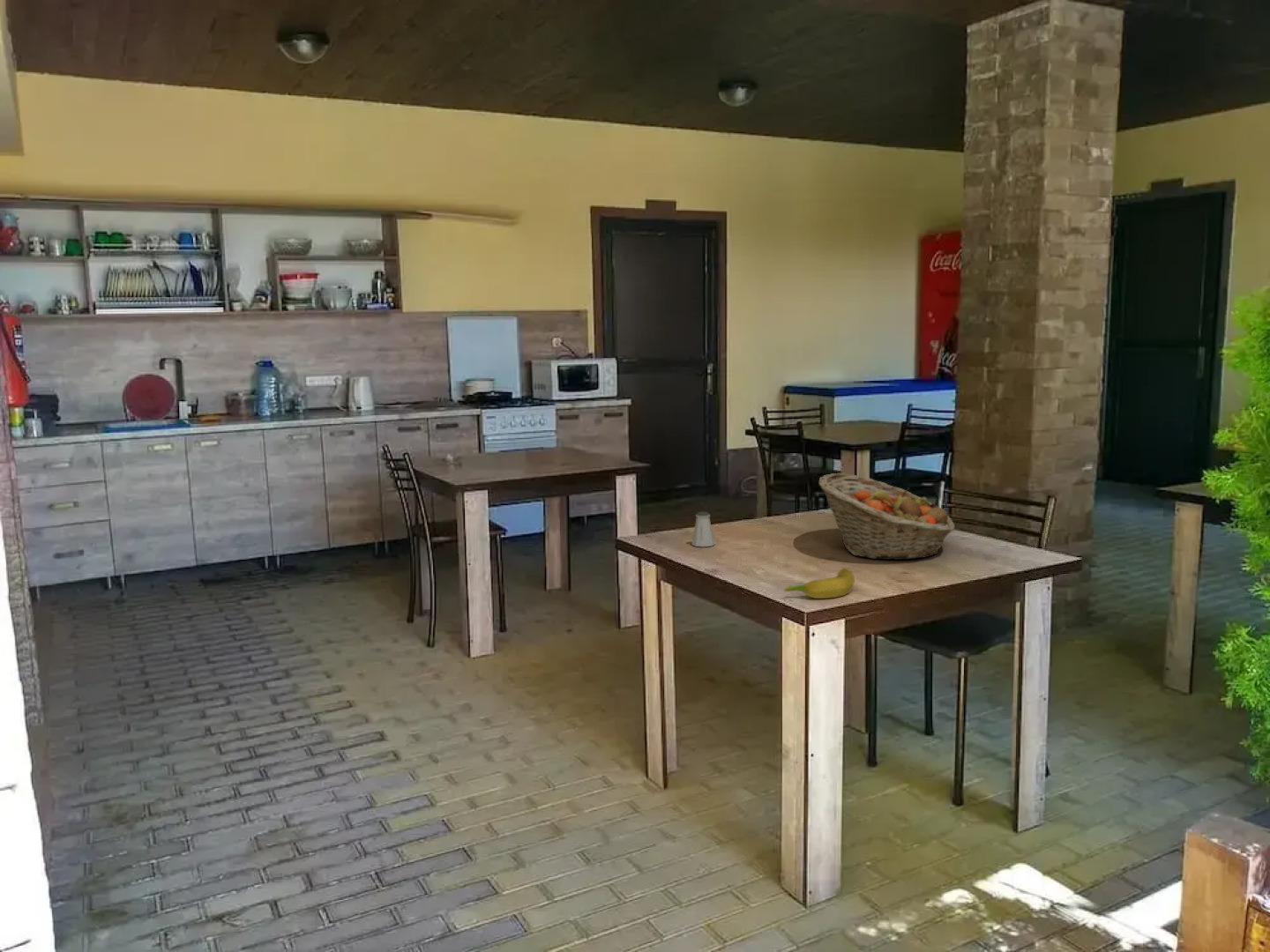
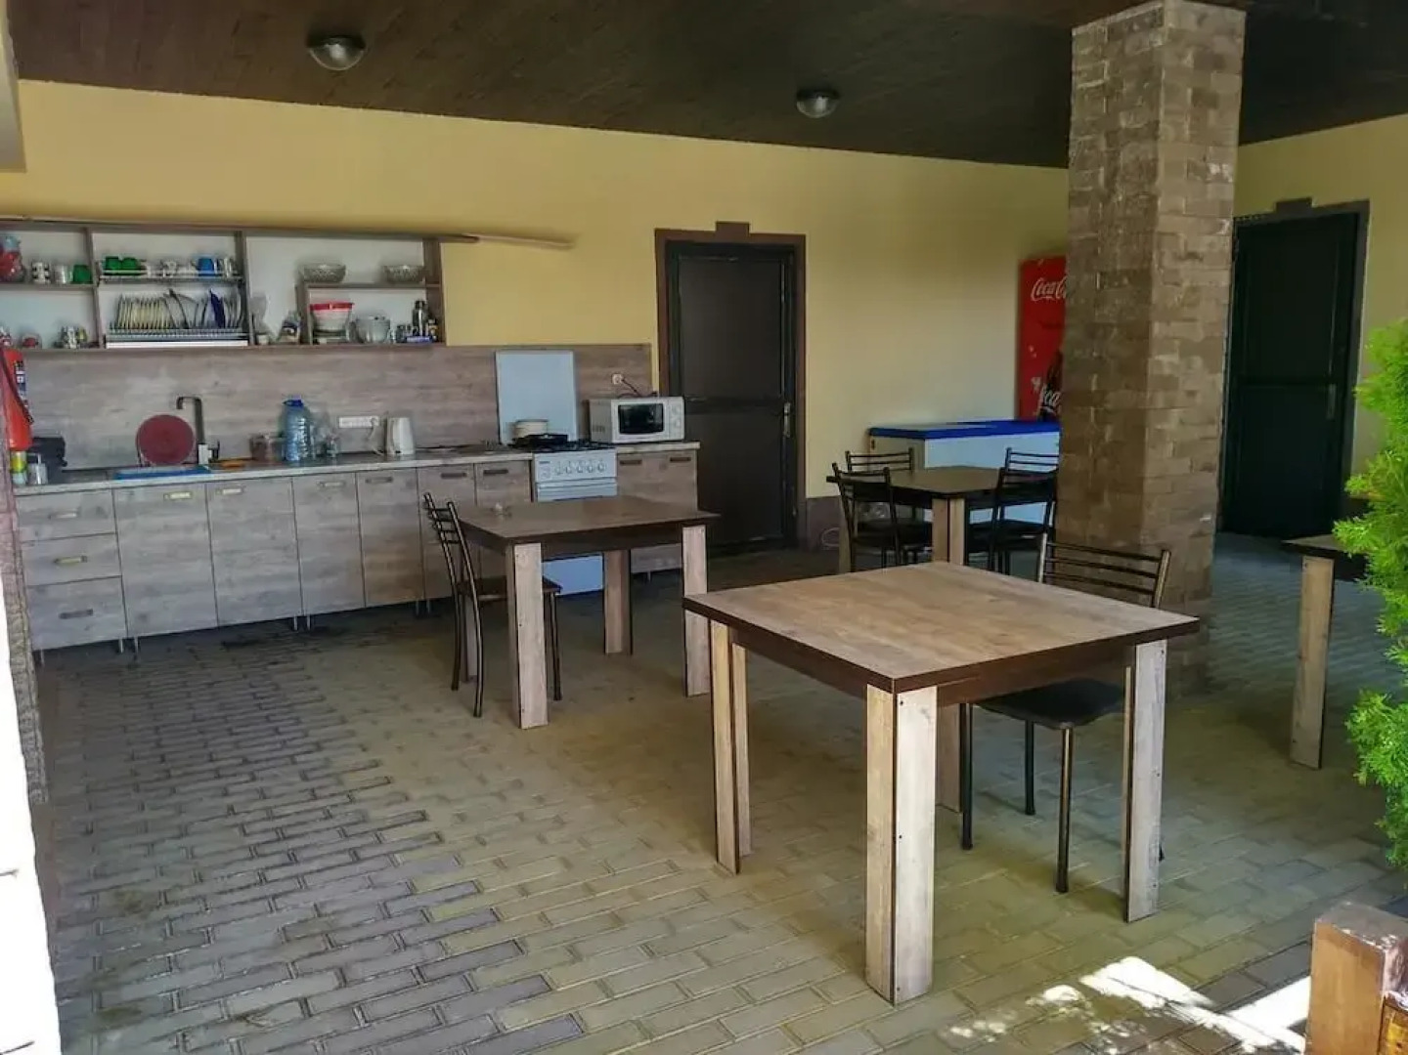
- fruit basket [818,472,955,561]
- saltshaker [691,511,716,547]
- banana [783,568,855,599]
